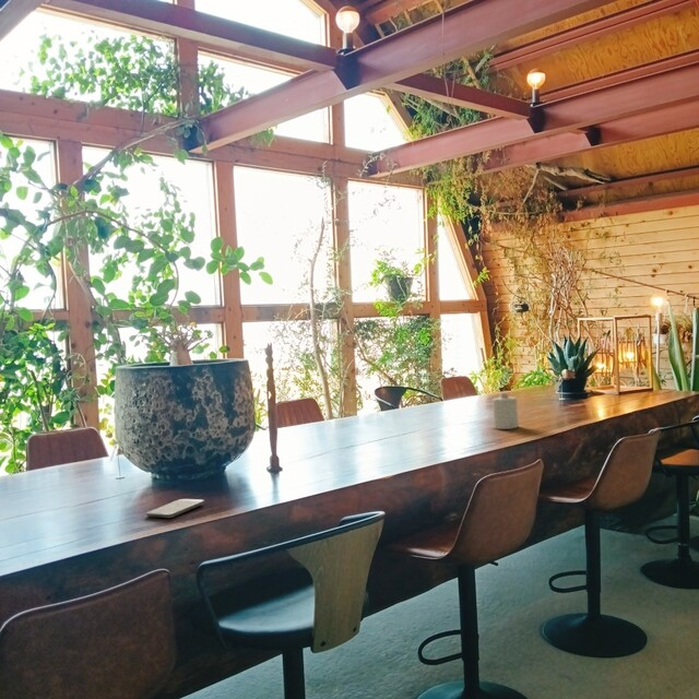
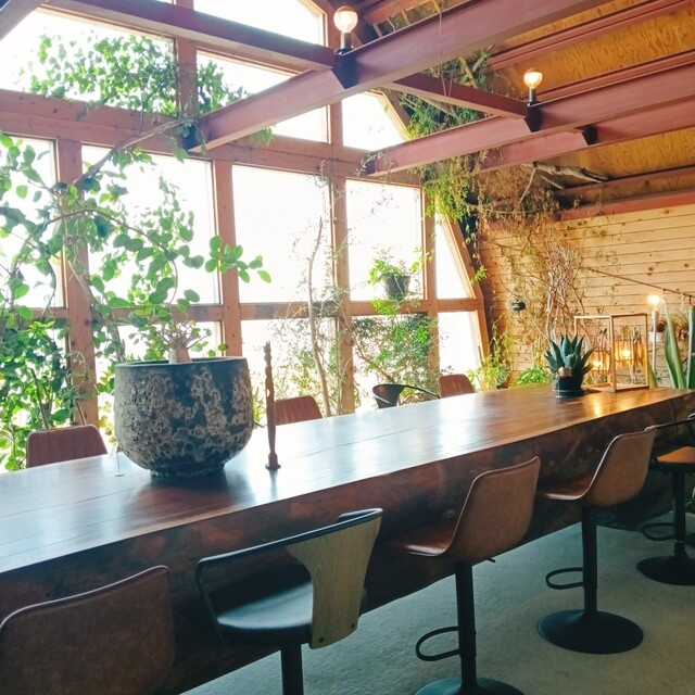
- candle [491,392,520,430]
- smartphone [145,498,205,519]
